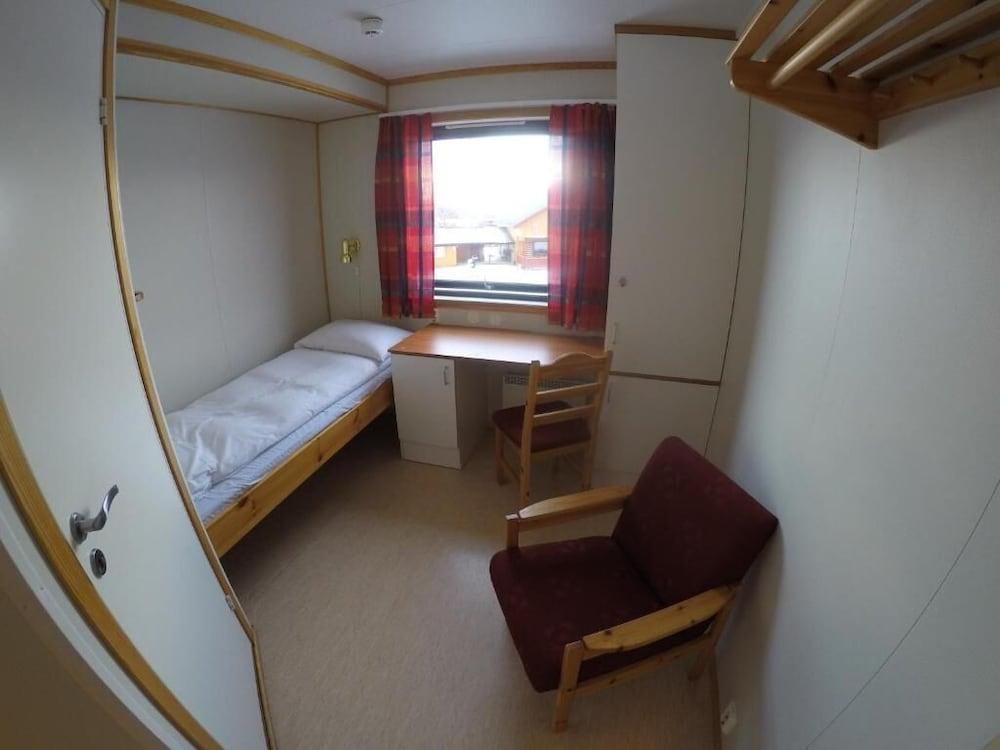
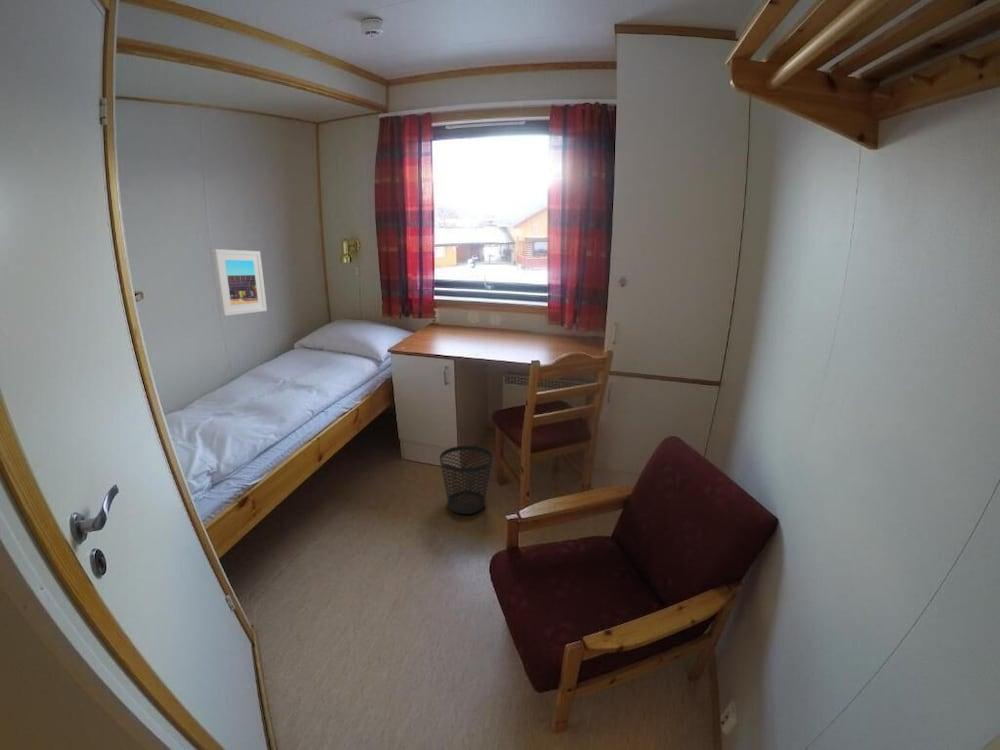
+ wastebasket [439,445,494,515]
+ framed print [212,248,268,317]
